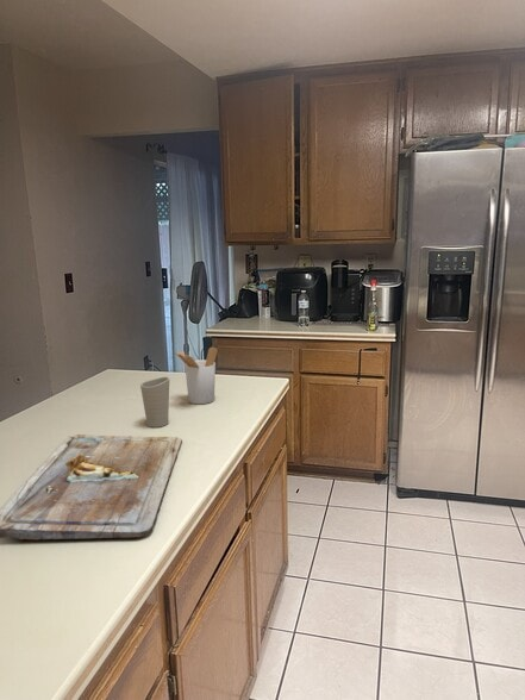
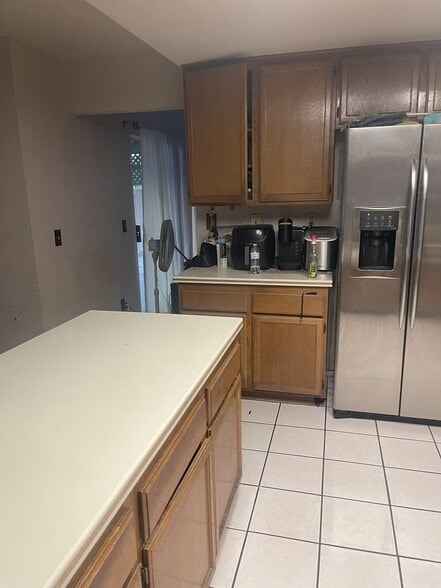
- cup [139,376,170,429]
- utensil holder [174,346,219,405]
- cutting board [0,433,183,540]
